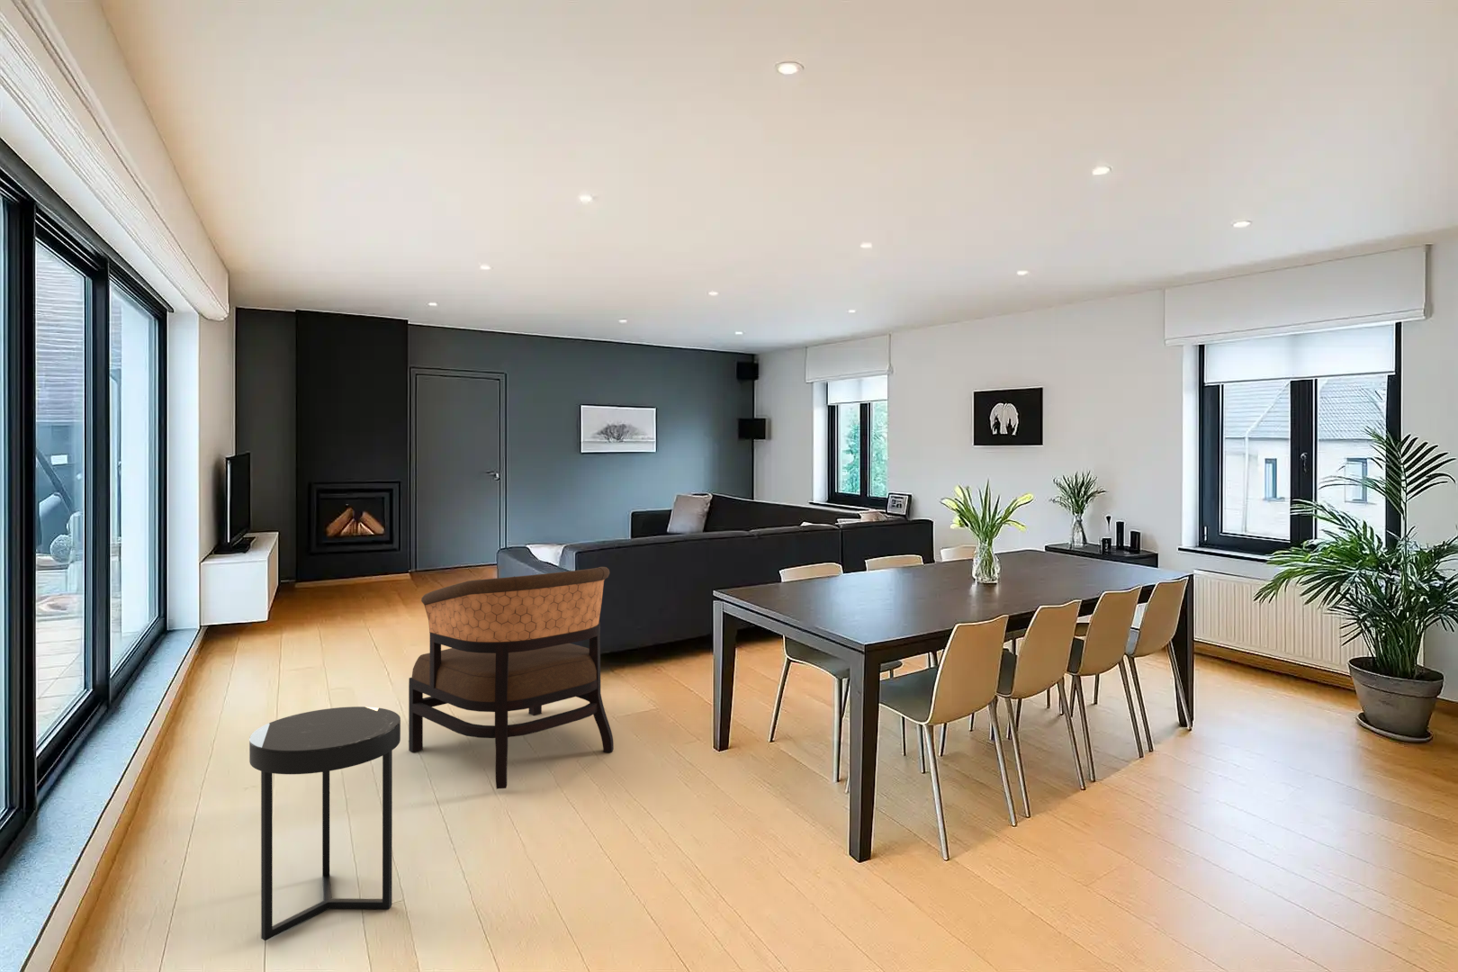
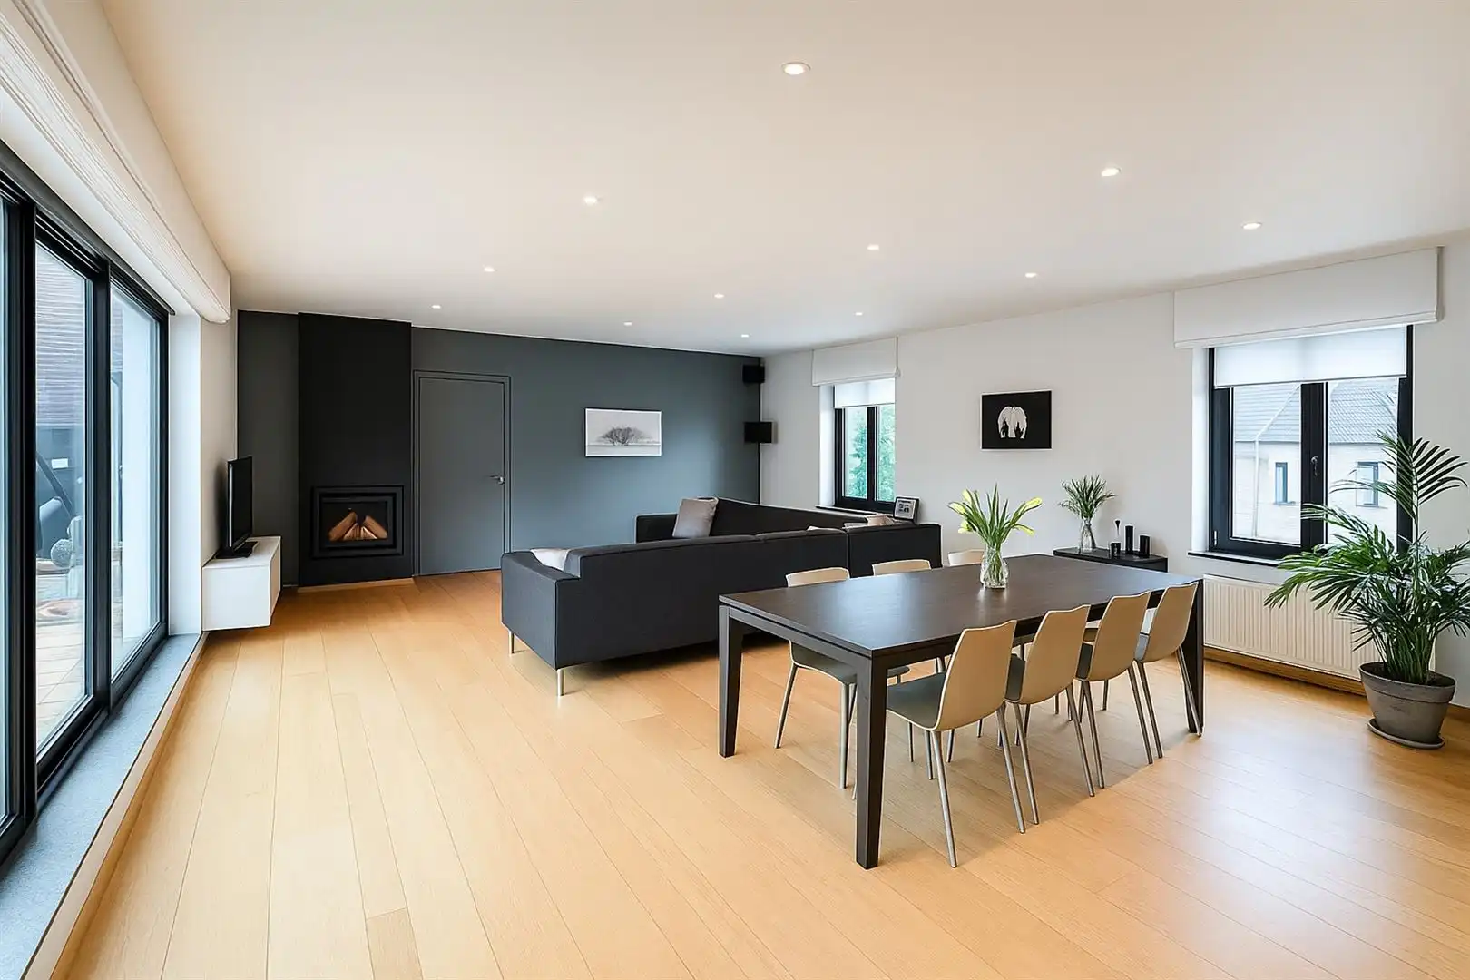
- side table [248,705,401,942]
- armchair [408,566,615,790]
